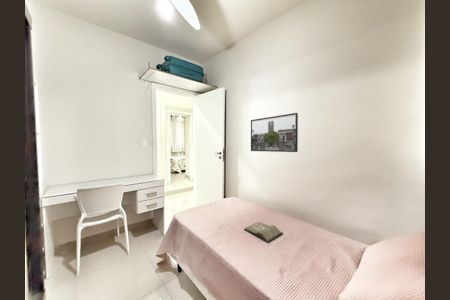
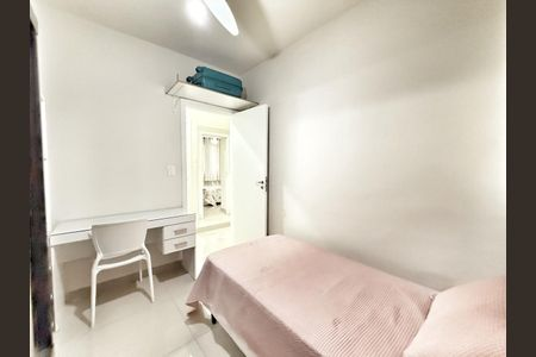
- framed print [250,112,299,153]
- hardback book [243,221,284,243]
